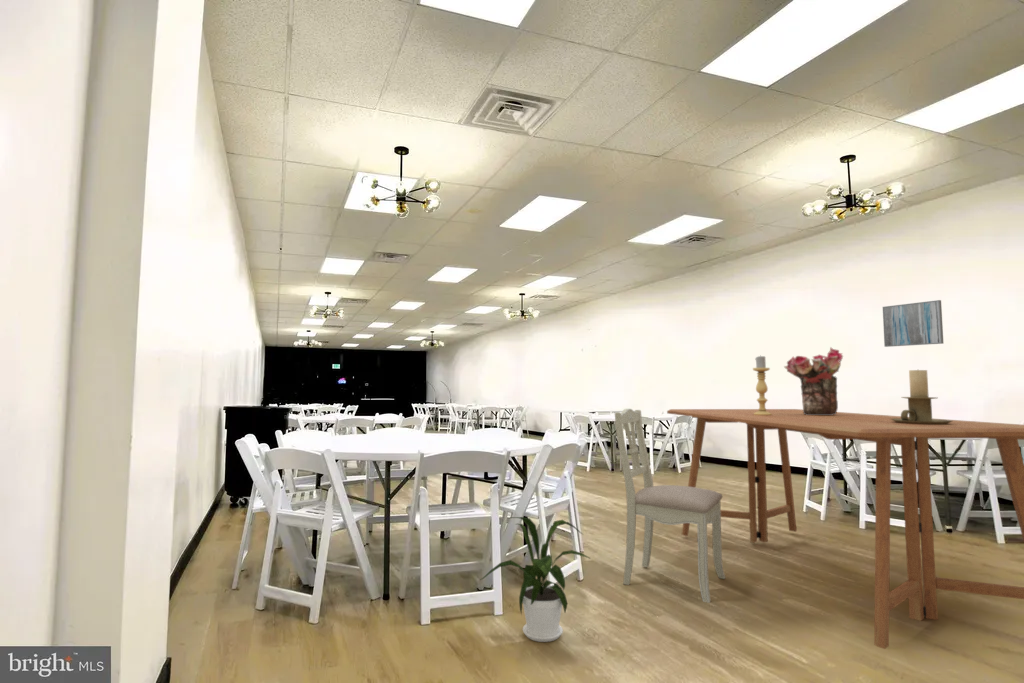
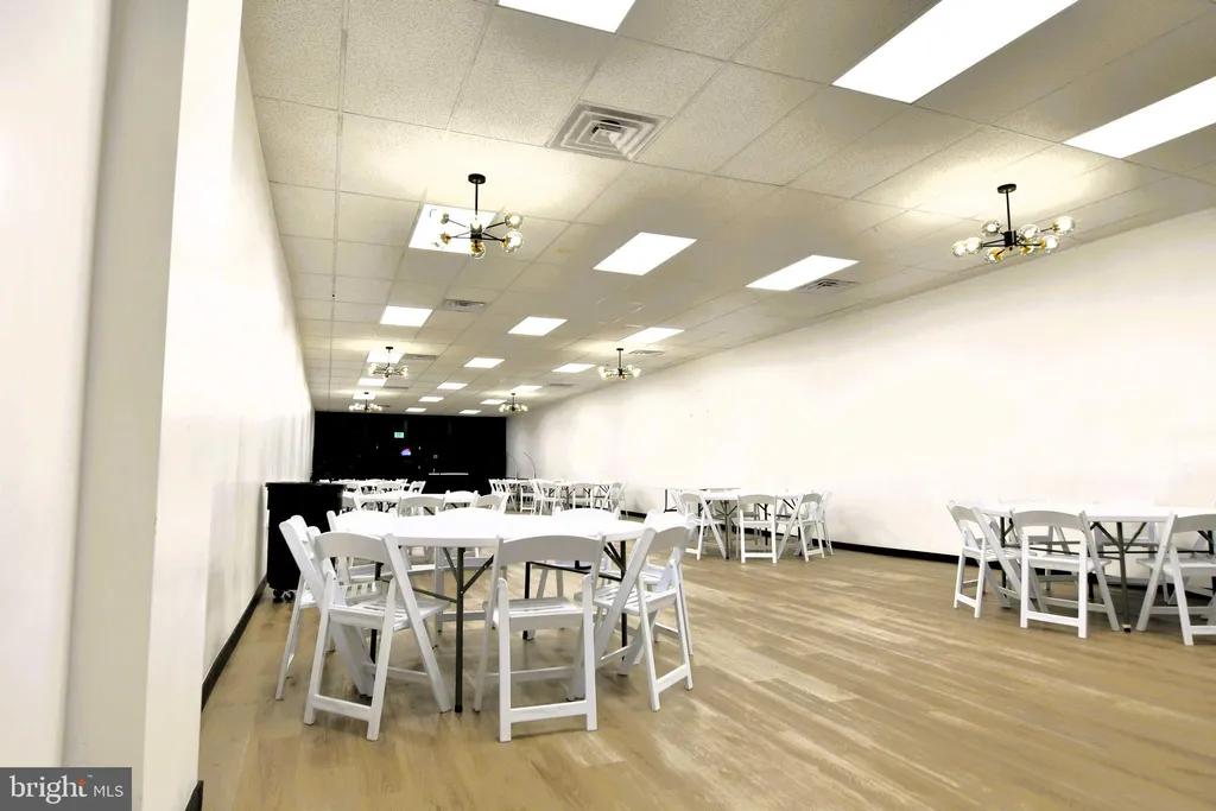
- house plant [480,516,590,643]
- candle holder [752,354,772,415]
- wall art [882,299,944,348]
- candle holder [891,369,952,425]
- dining table [666,408,1024,650]
- bouquet [783,346,844,415]
- dining chair [614,408,726,604]
